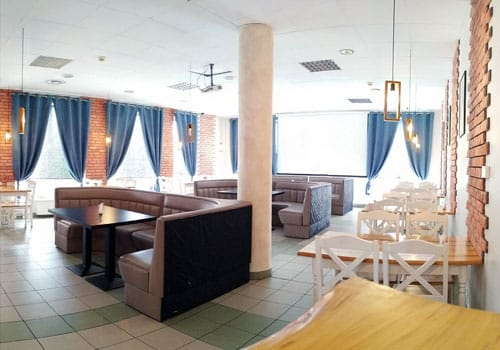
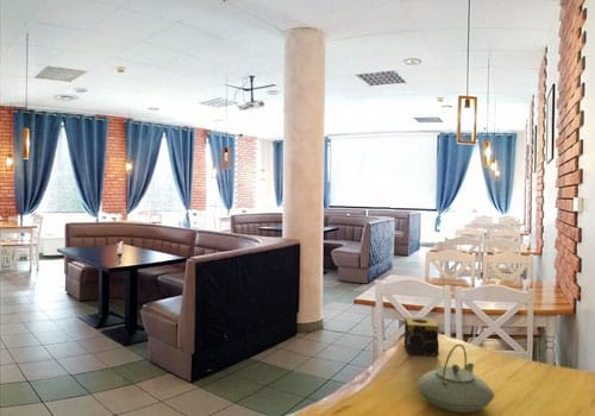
+ candle [403,316,440,357]
+ teapot [416,343,495,414]
